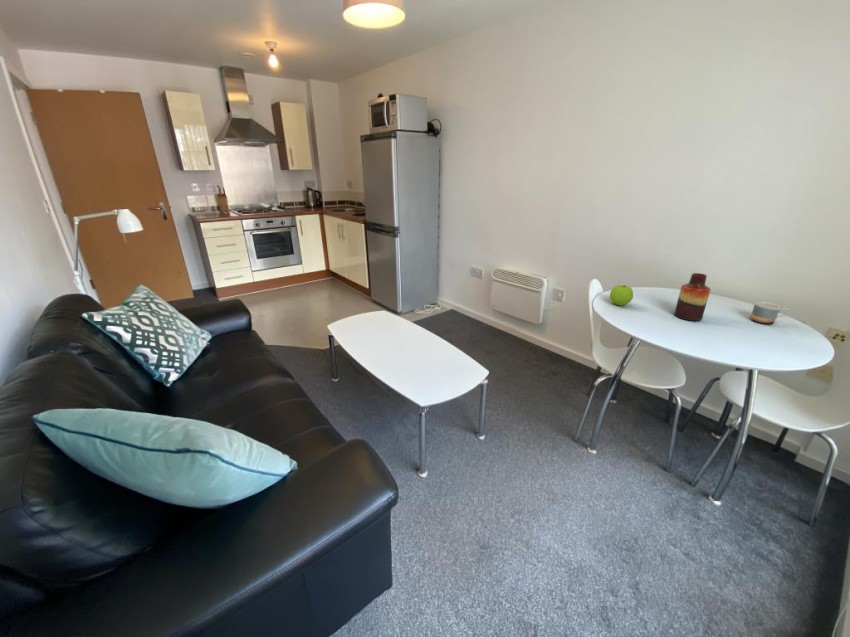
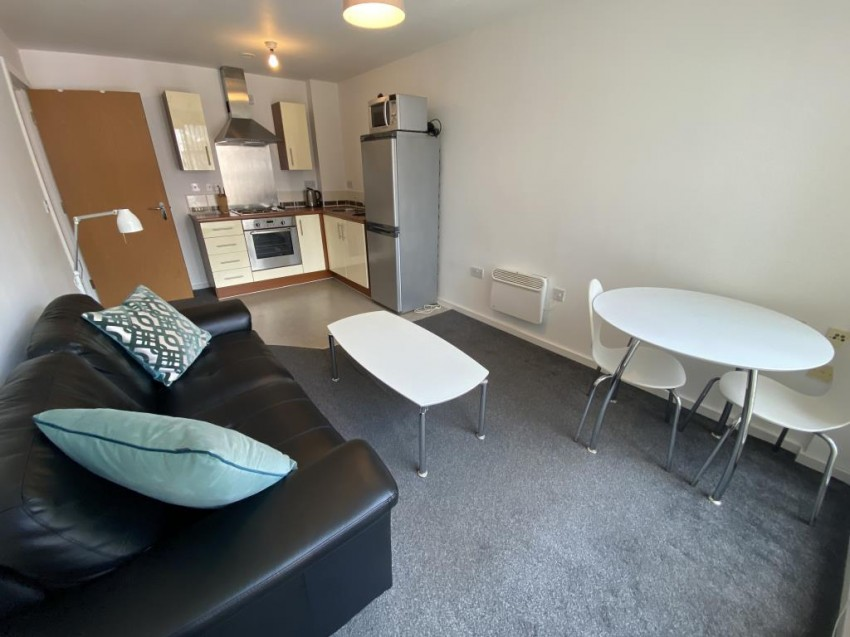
- vase [673,272,712,322]
- mug [749,301,791,325]
- apple [609,284,634,307]
